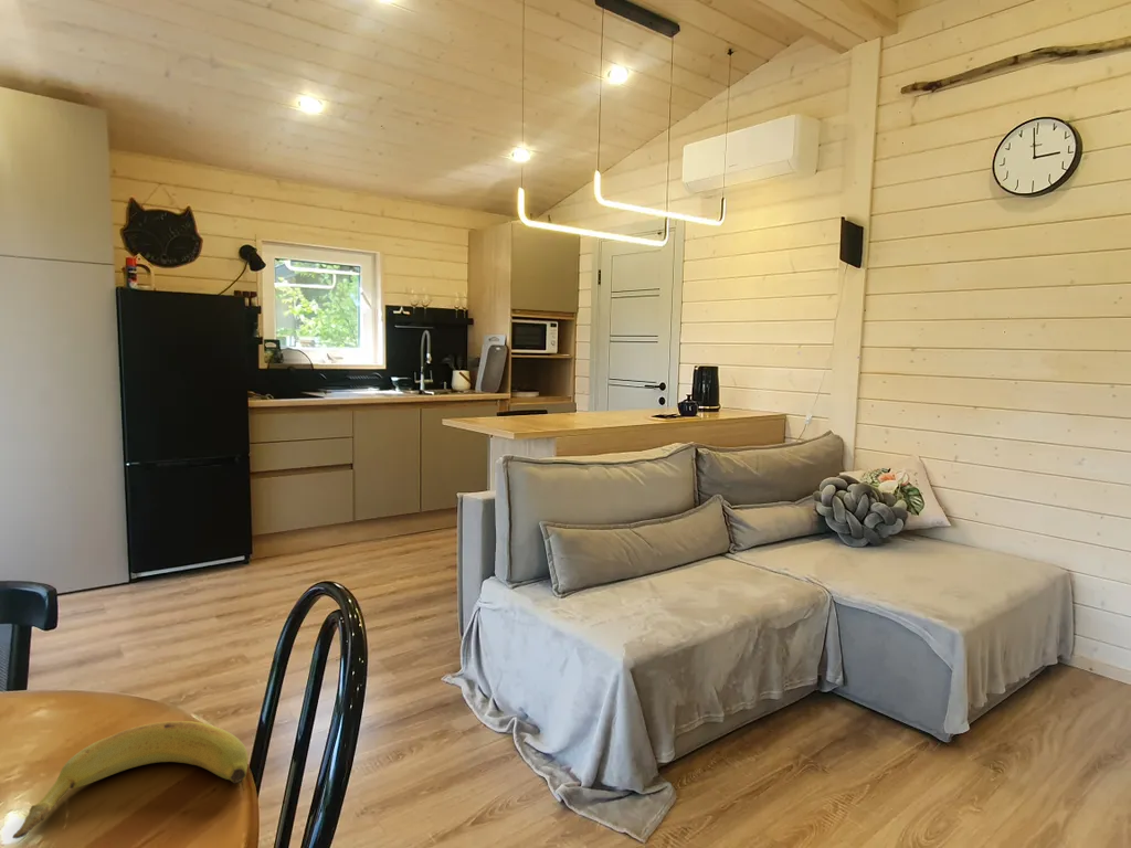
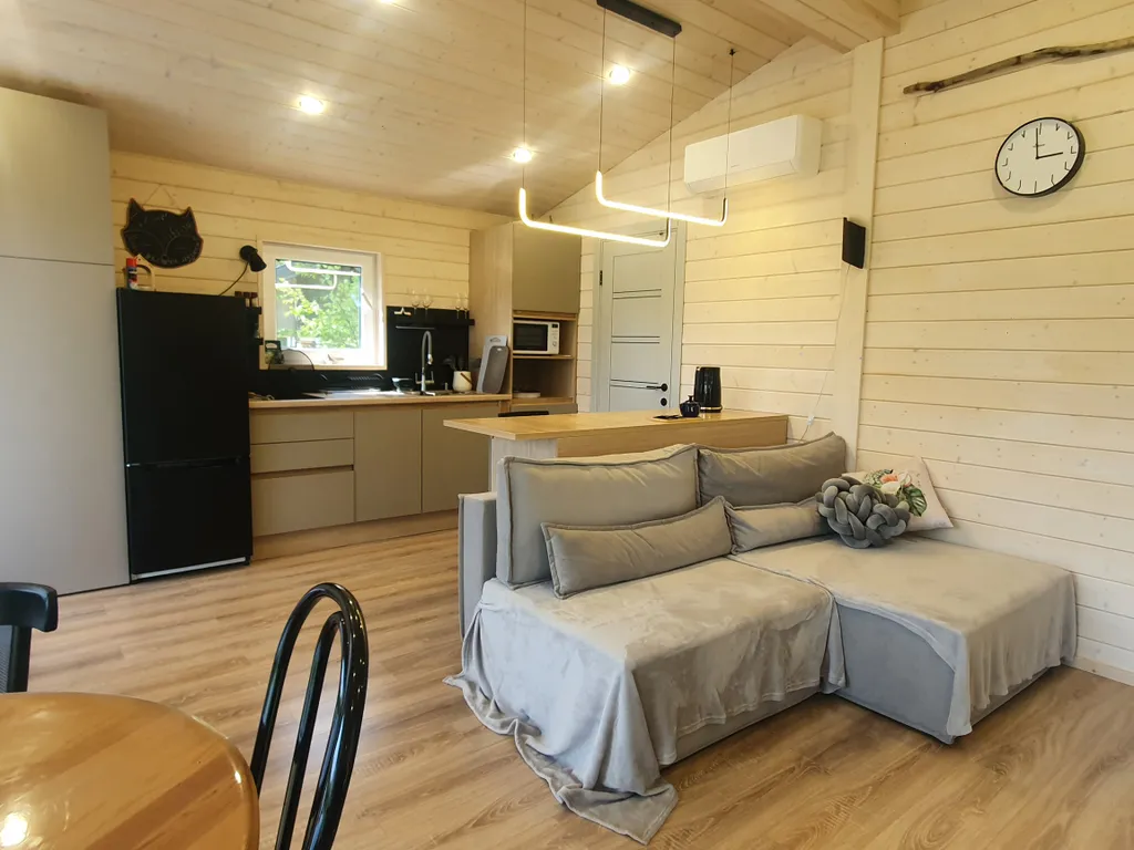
- banana [12,720,250,839]
